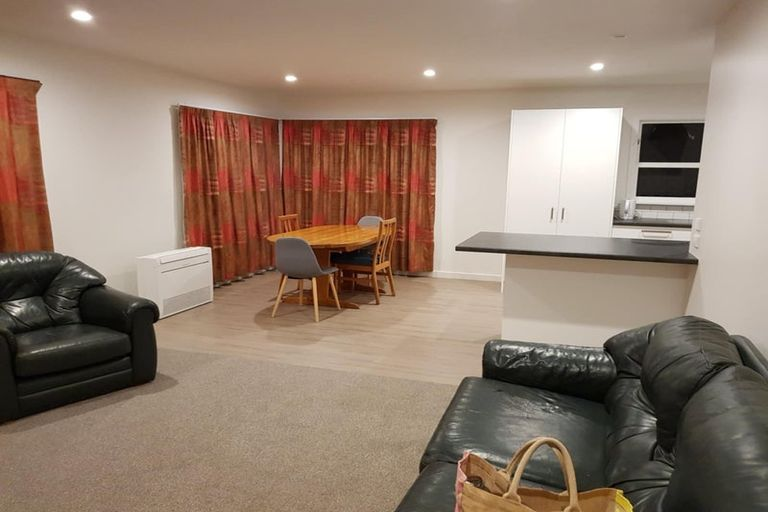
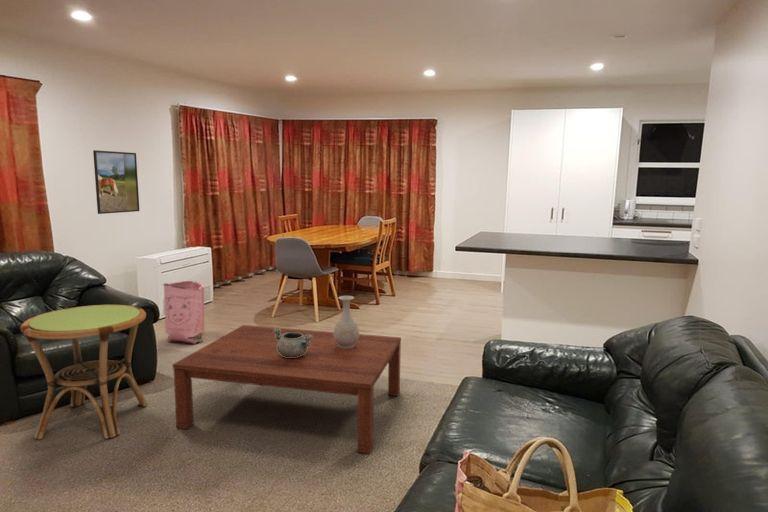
+ vase [333,295,360,349]
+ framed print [92,149,141,215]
+ bag [162,280,206,345]
+ decorative bowl [273,327,313,357]
+ side table [19,304,149,440]
+ coffee table [172,324,402,455]
